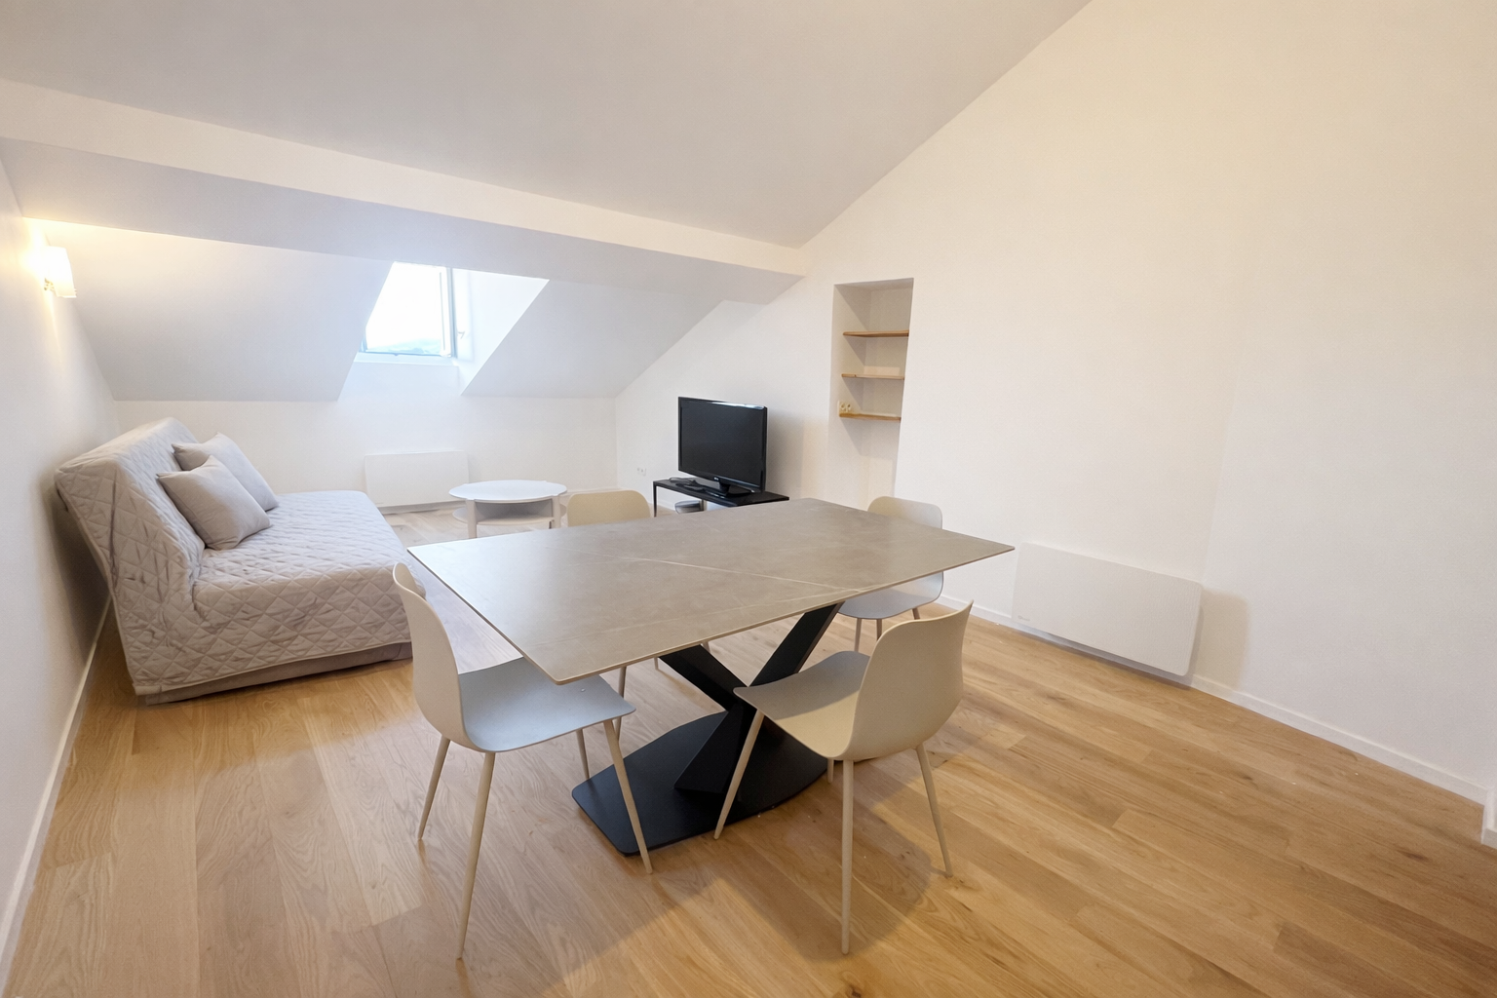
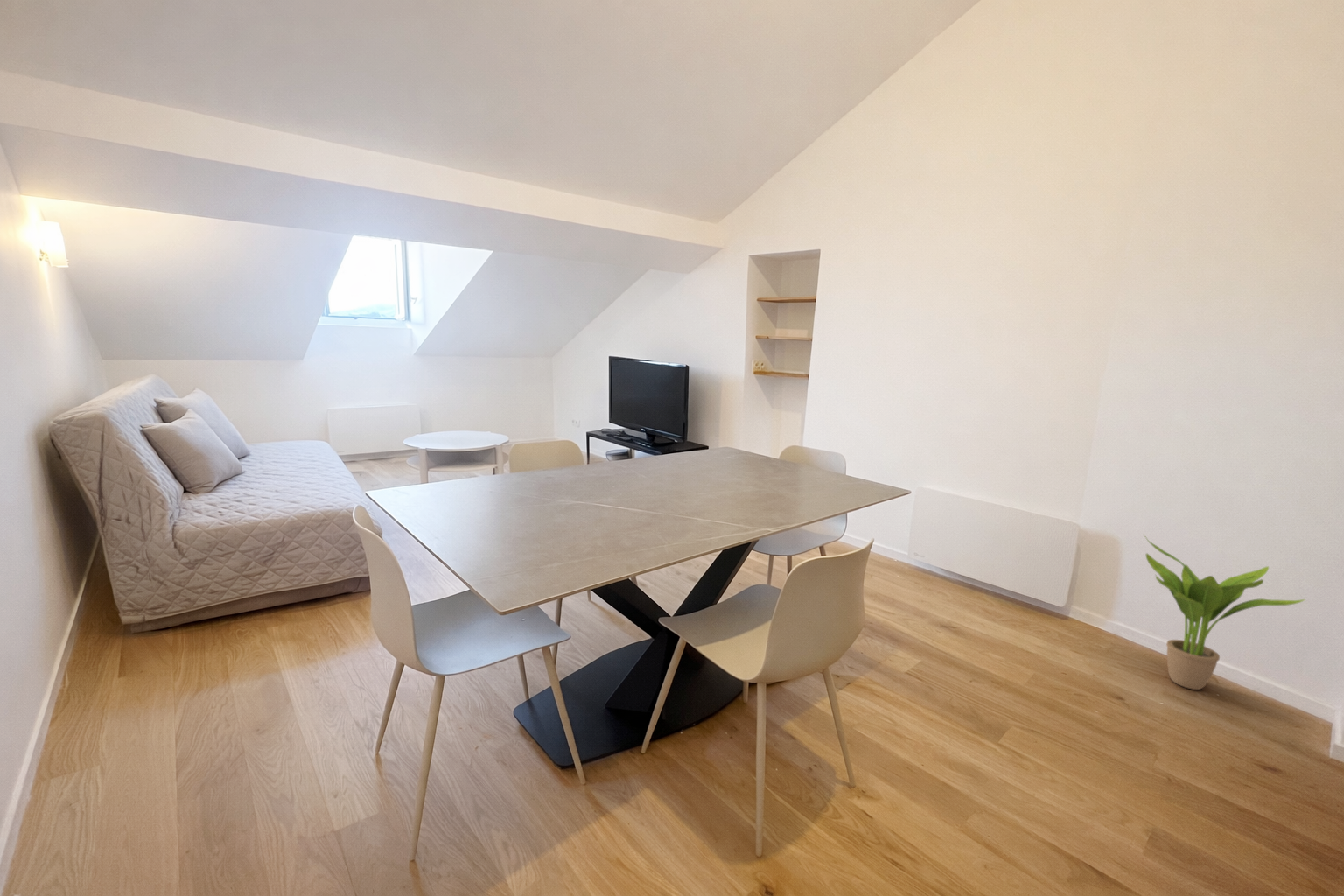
+ potted plant [1143,534,1306,690]
